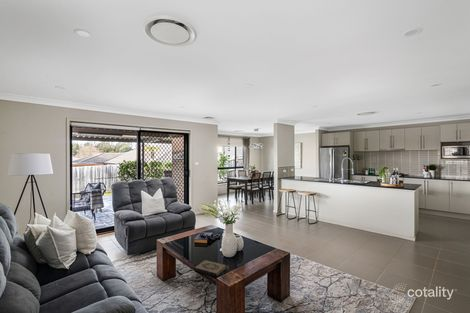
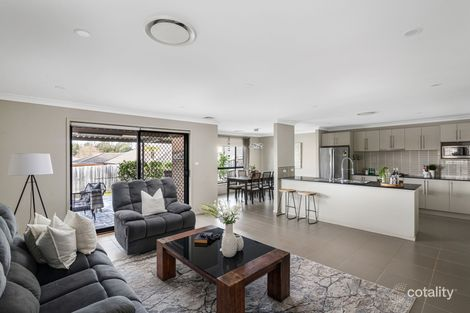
- hardback book [193,259,228,278]
